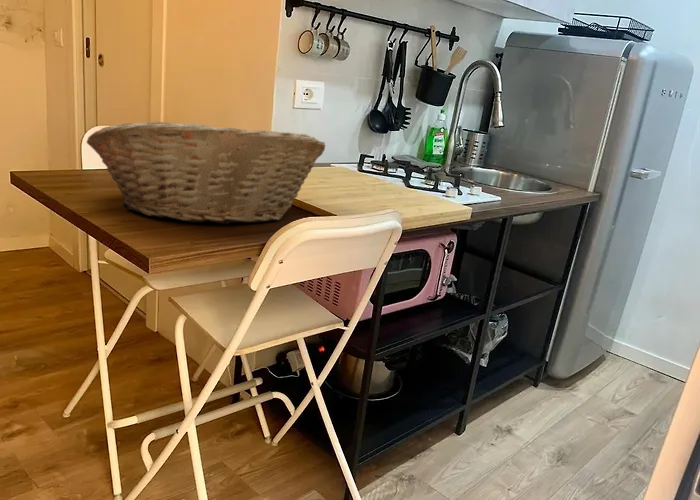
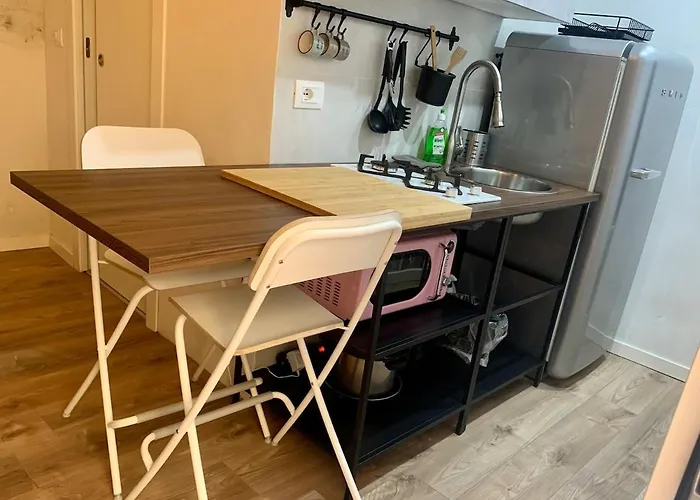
- fruit basket [86,121,327,225]
